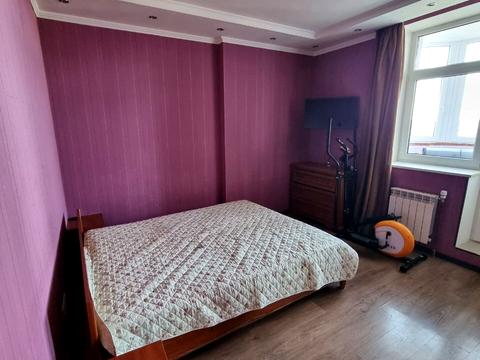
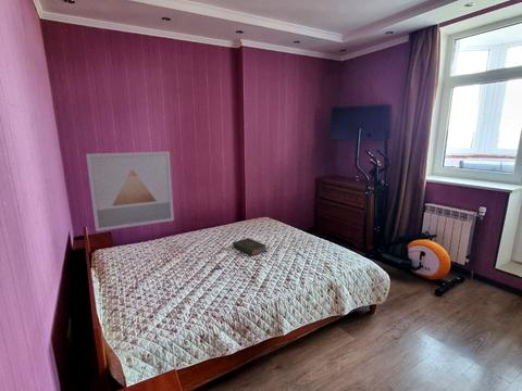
+ wall art [85,151,175,232]
+ book [232,237,268,256]
